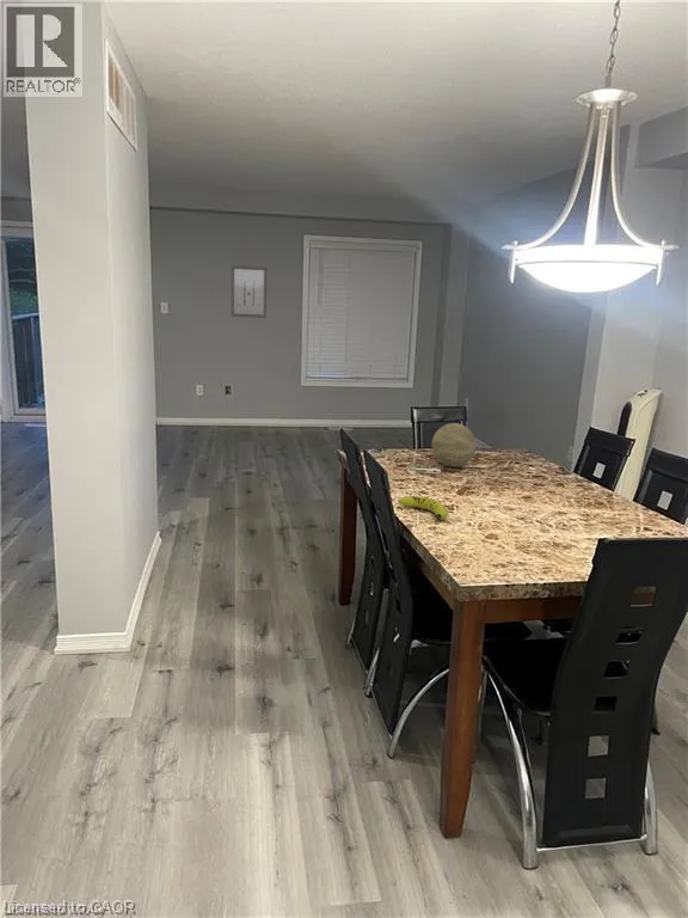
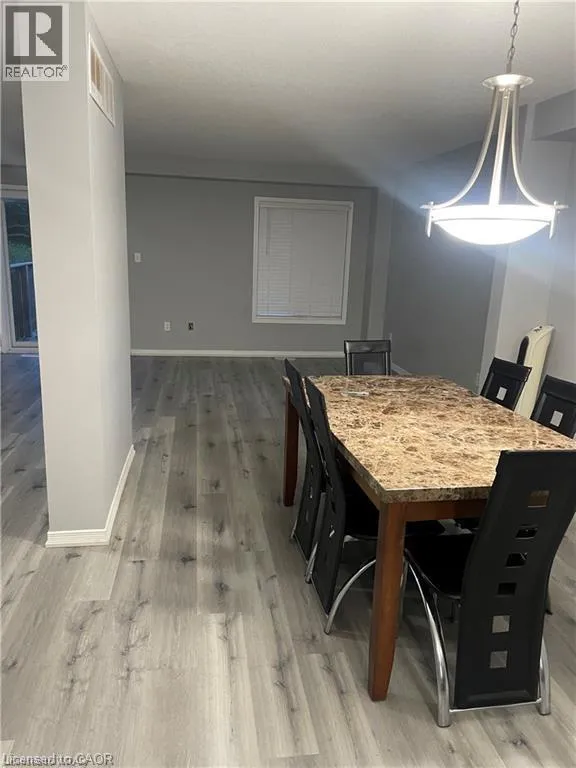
- fruit [397,495,449,521]
- decorative ball [431,422,477,469]
- wall art [231,264,269,319]
